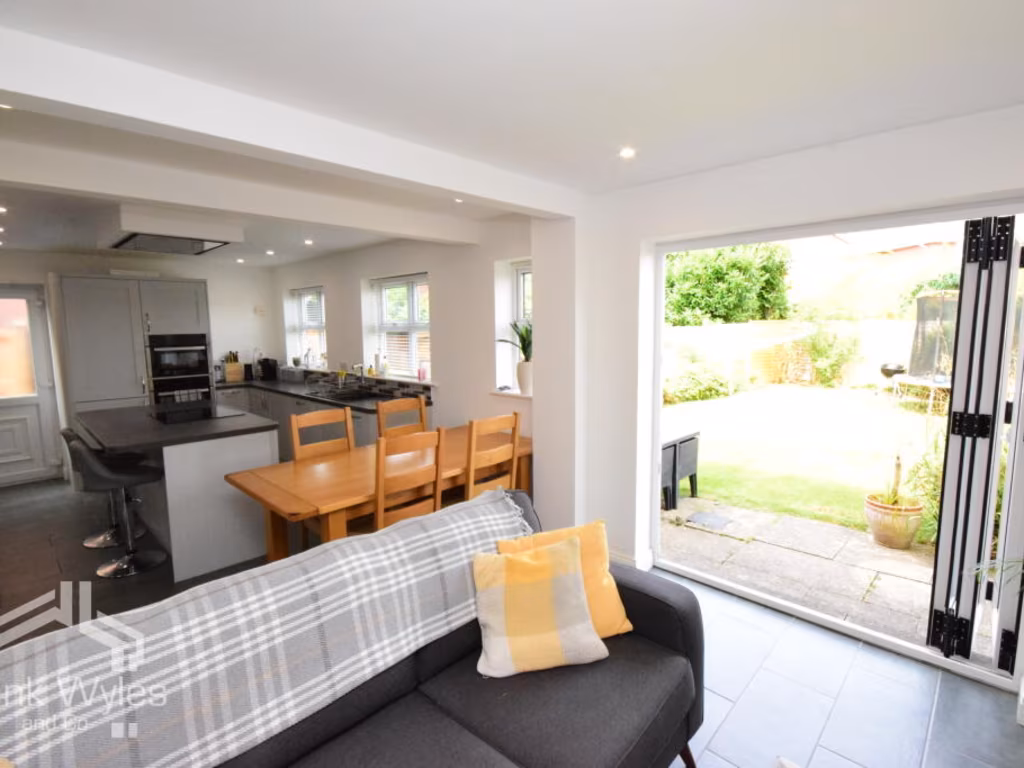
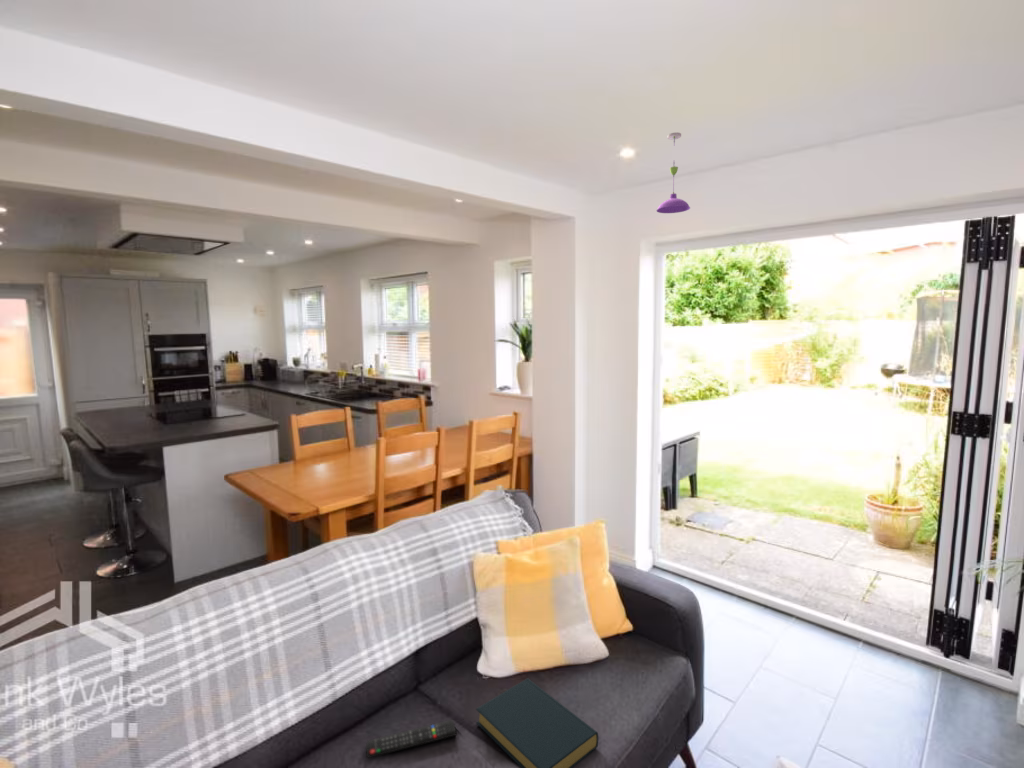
+ remote control [365,718,458,759]
+ pendant light [656,131,691,214]
+ hardback book [475,677,599,768]
